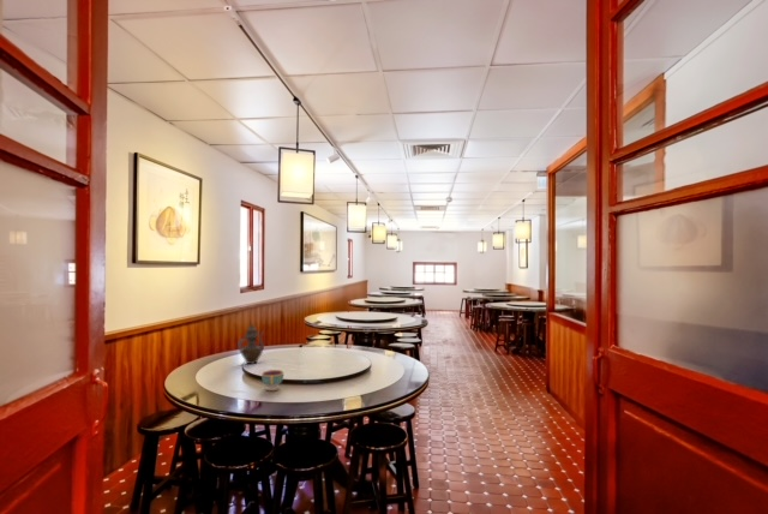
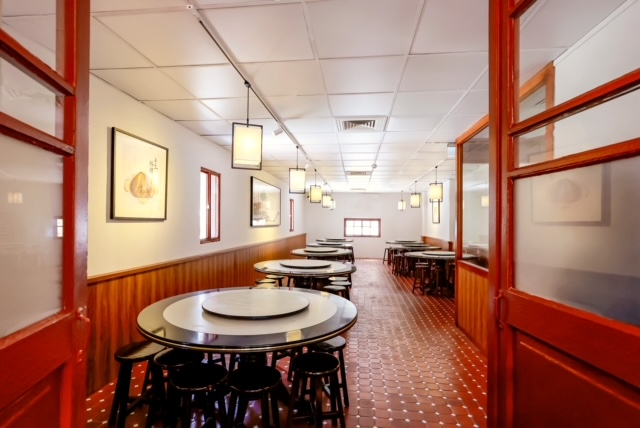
- teacup [260,369,284,392]
- teapot [236,322,265,365]
